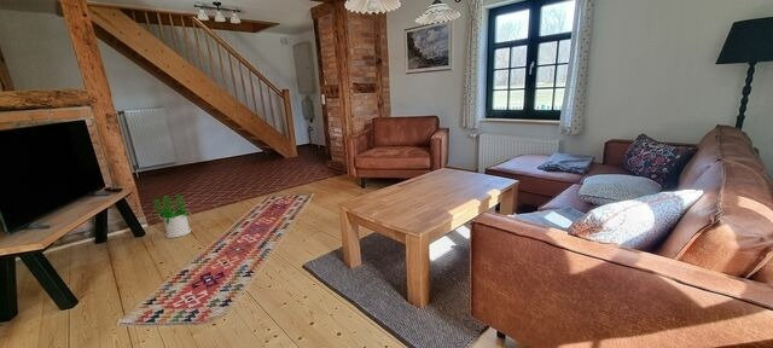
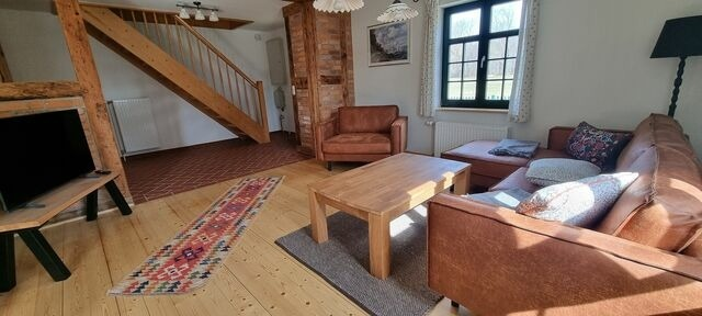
- potted plant [152,192,192,239]
